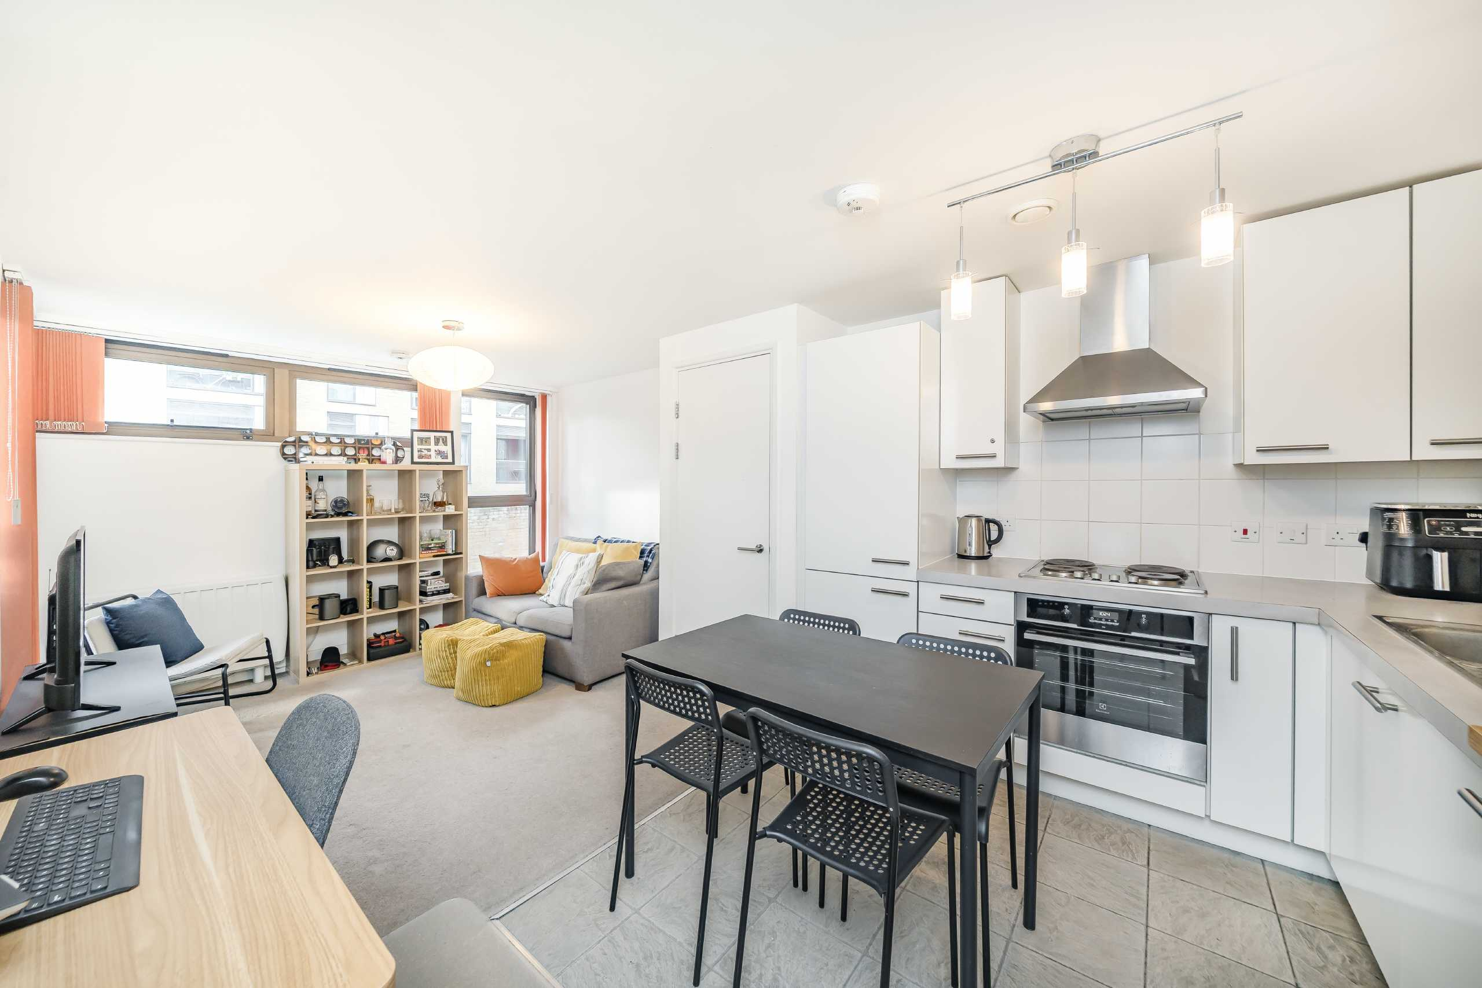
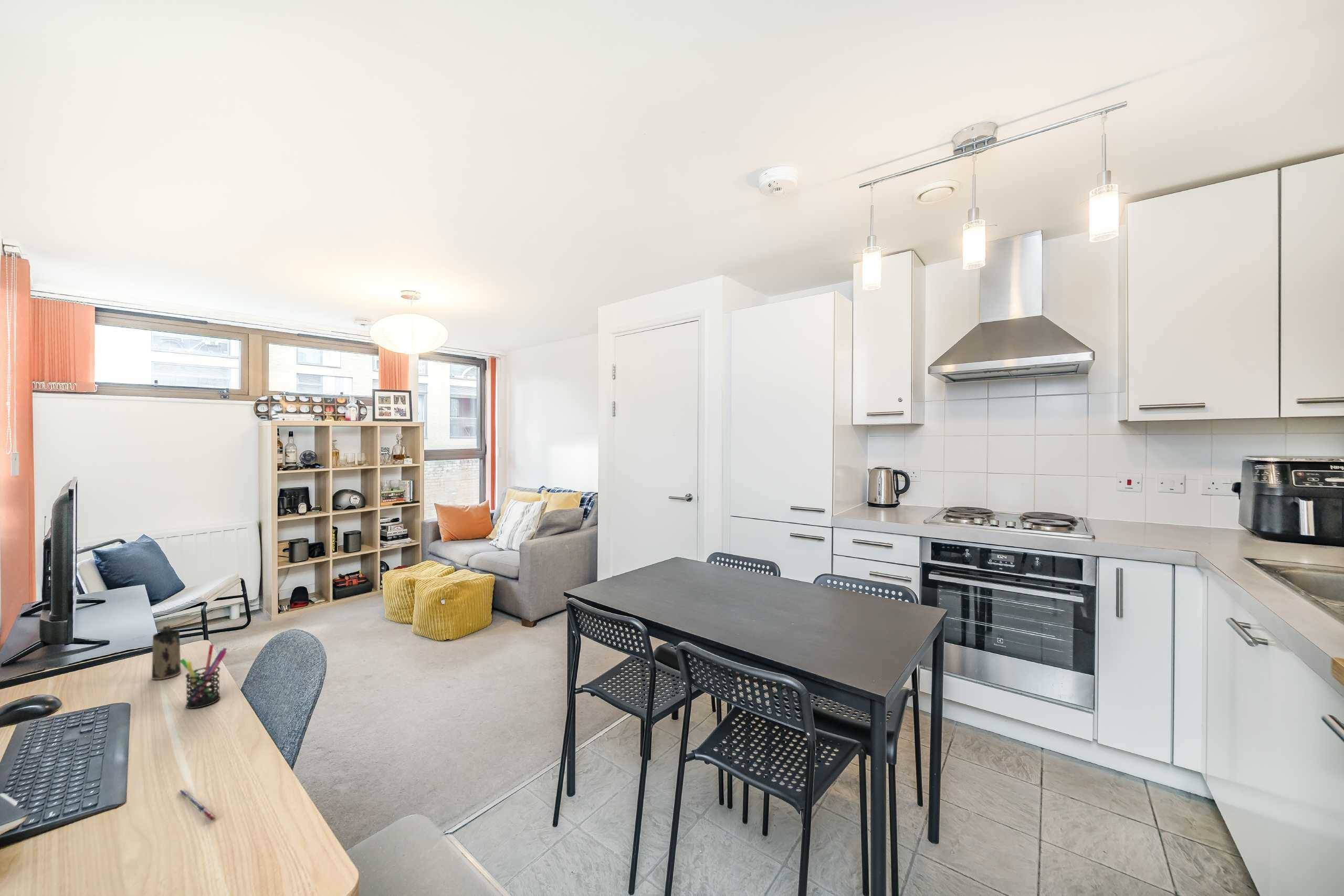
+ pen [178,788,217,822]
+ pen holder [180,644,228,709]
+ mug [151,625,182,680]
